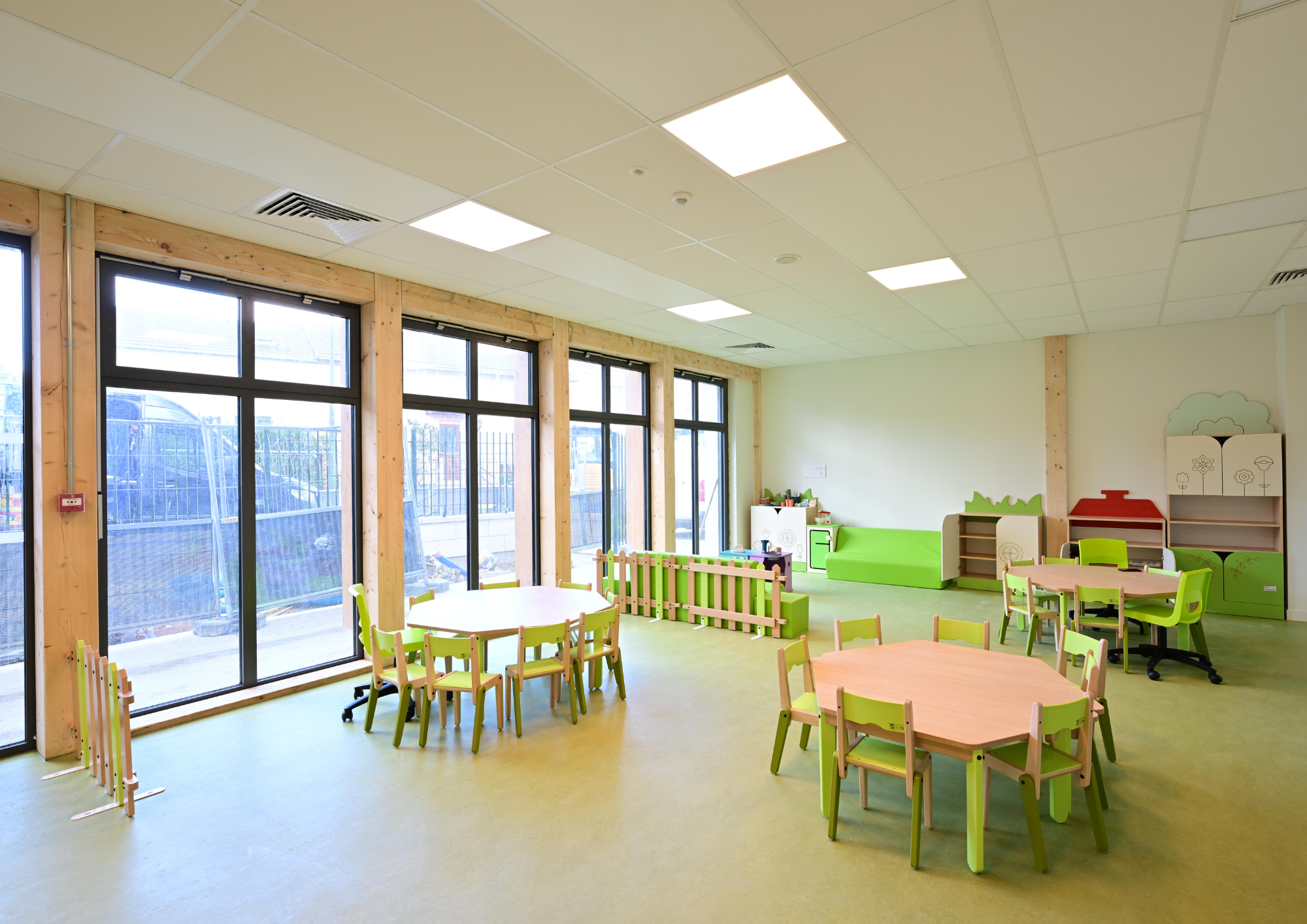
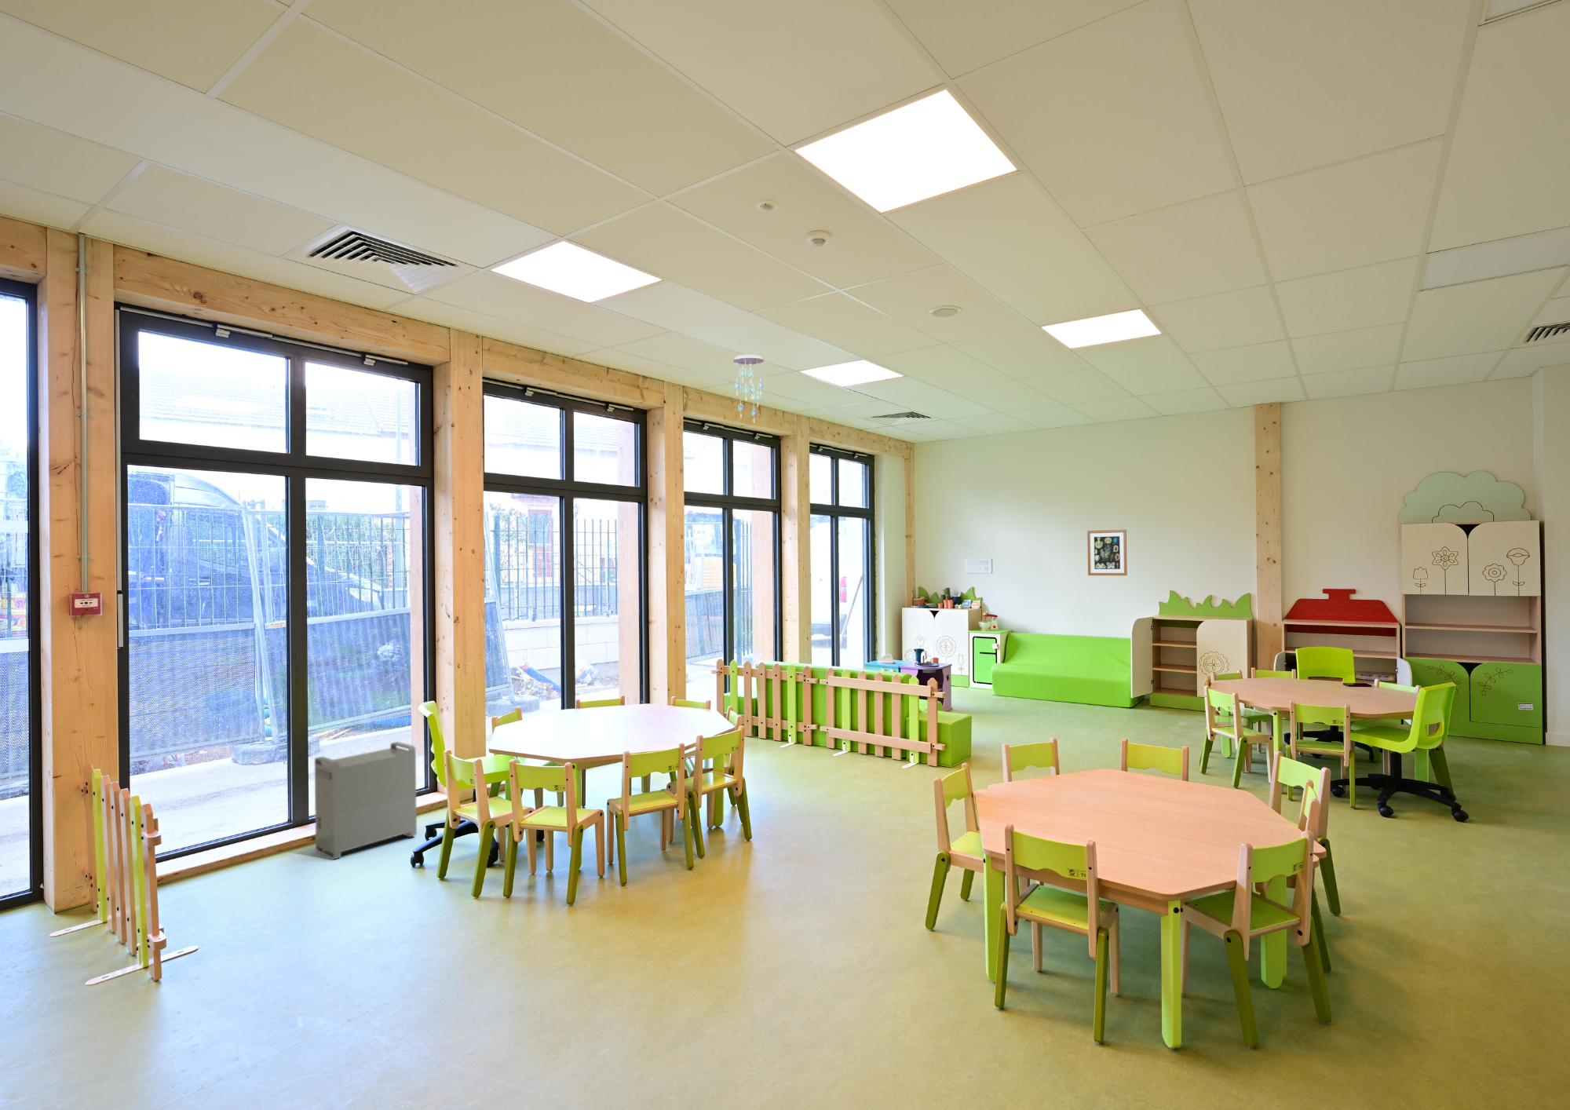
+ wall art [1086,529,1128,577]
+ ceiling mobile [733,354,765,424]
+ storage bin [314,741,418,860]
